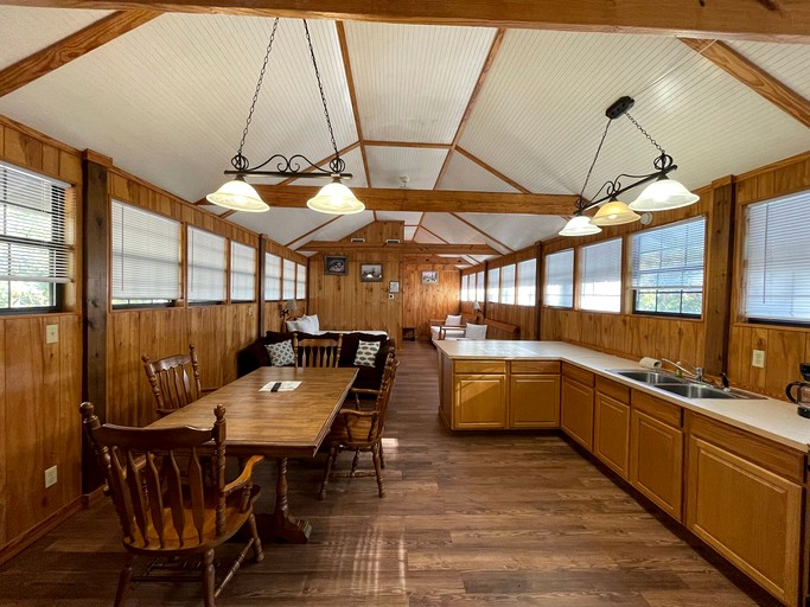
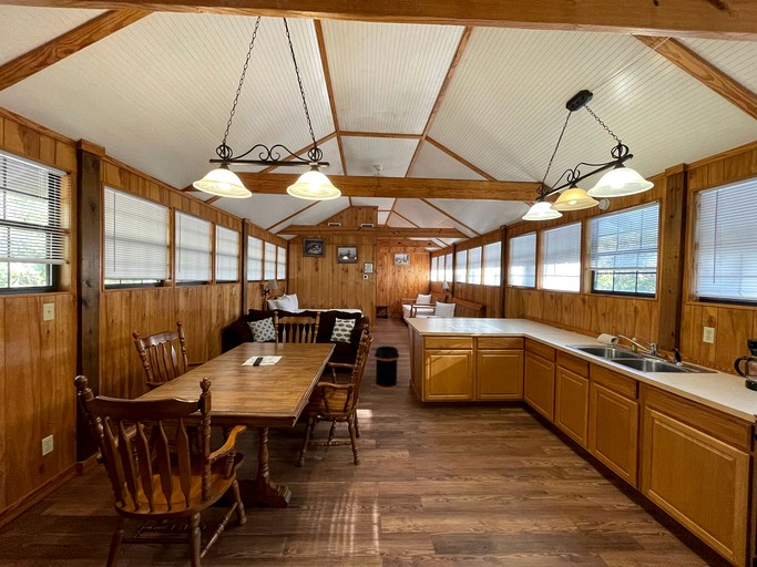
+ trash can [374,346,400,391]
